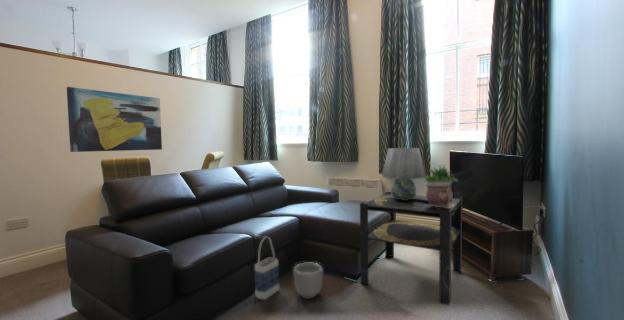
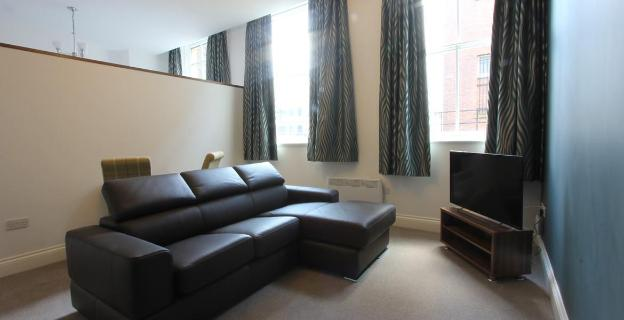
- table lamp [381,147,426,200]
- side table [359,191,463,306]
- bag [254,236,280,301]
- potted plant [422,163,460,208]
- planter [293,262,324,300]
- wall art [66,86,163,153]
